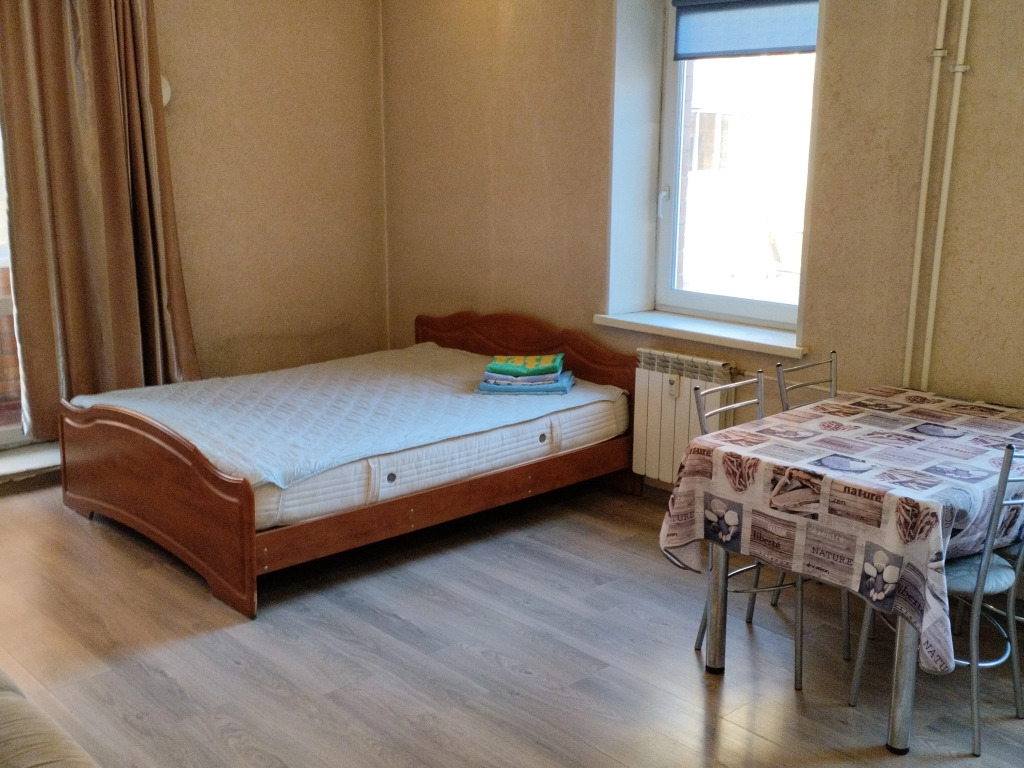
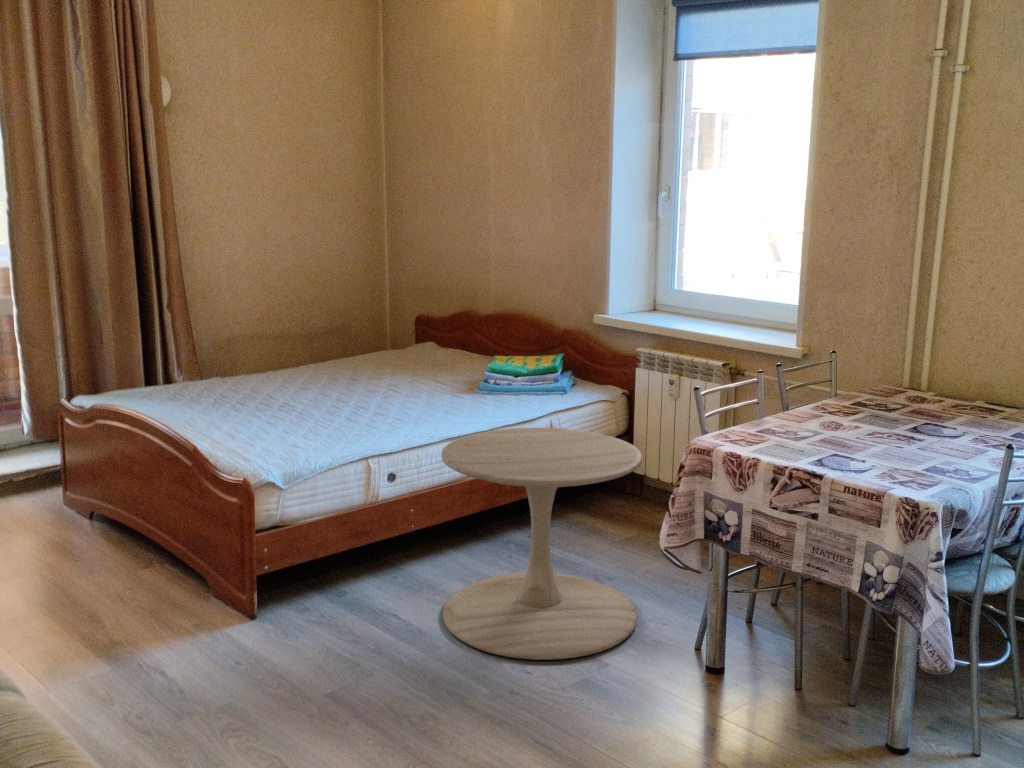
+ side table [440,427,644,661]
